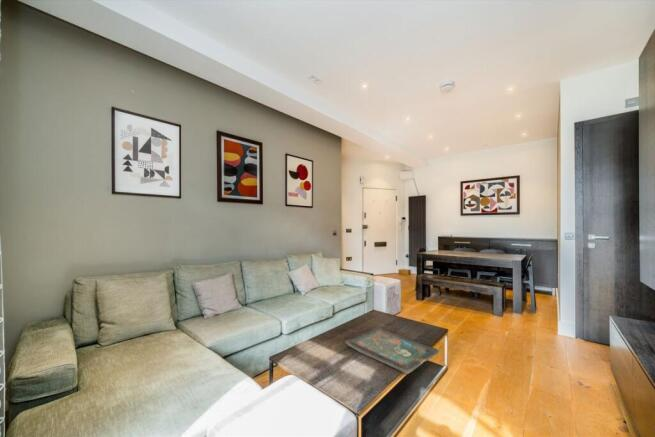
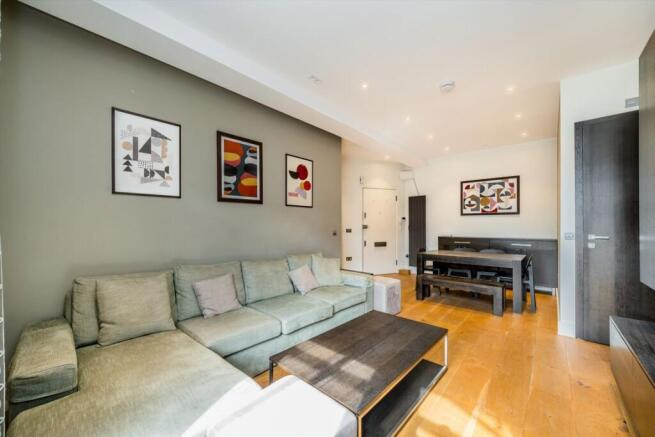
- decorative tray [344,326,440,375]
